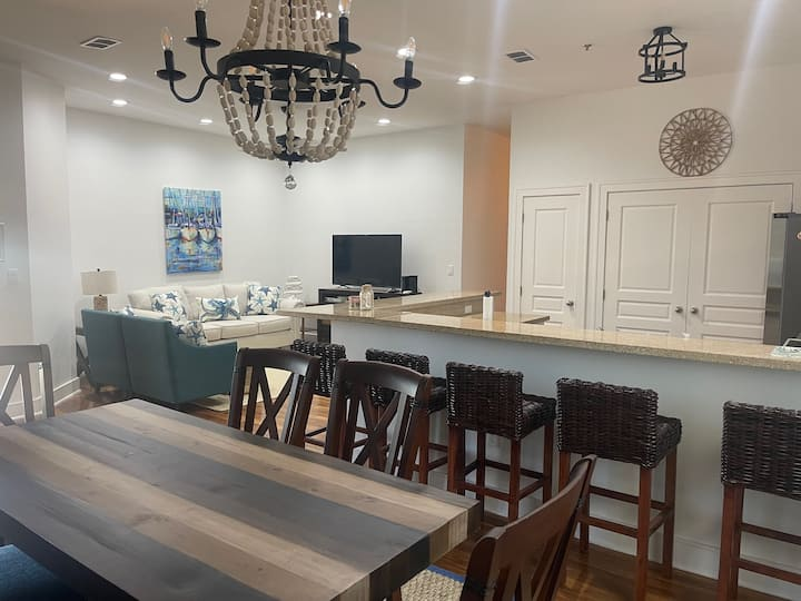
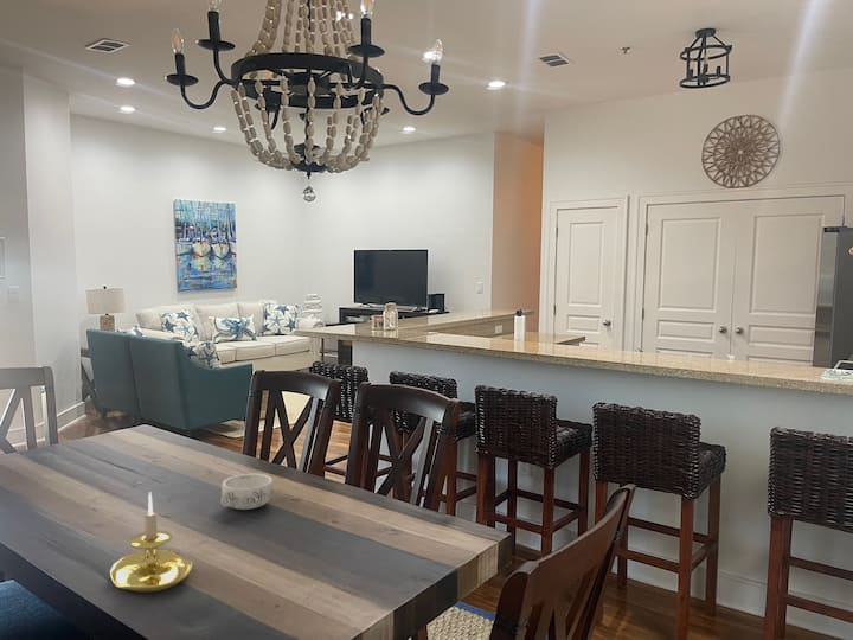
+ decorative bowl [220,473,274,511]
+ candle holder [109,491,193,594]
